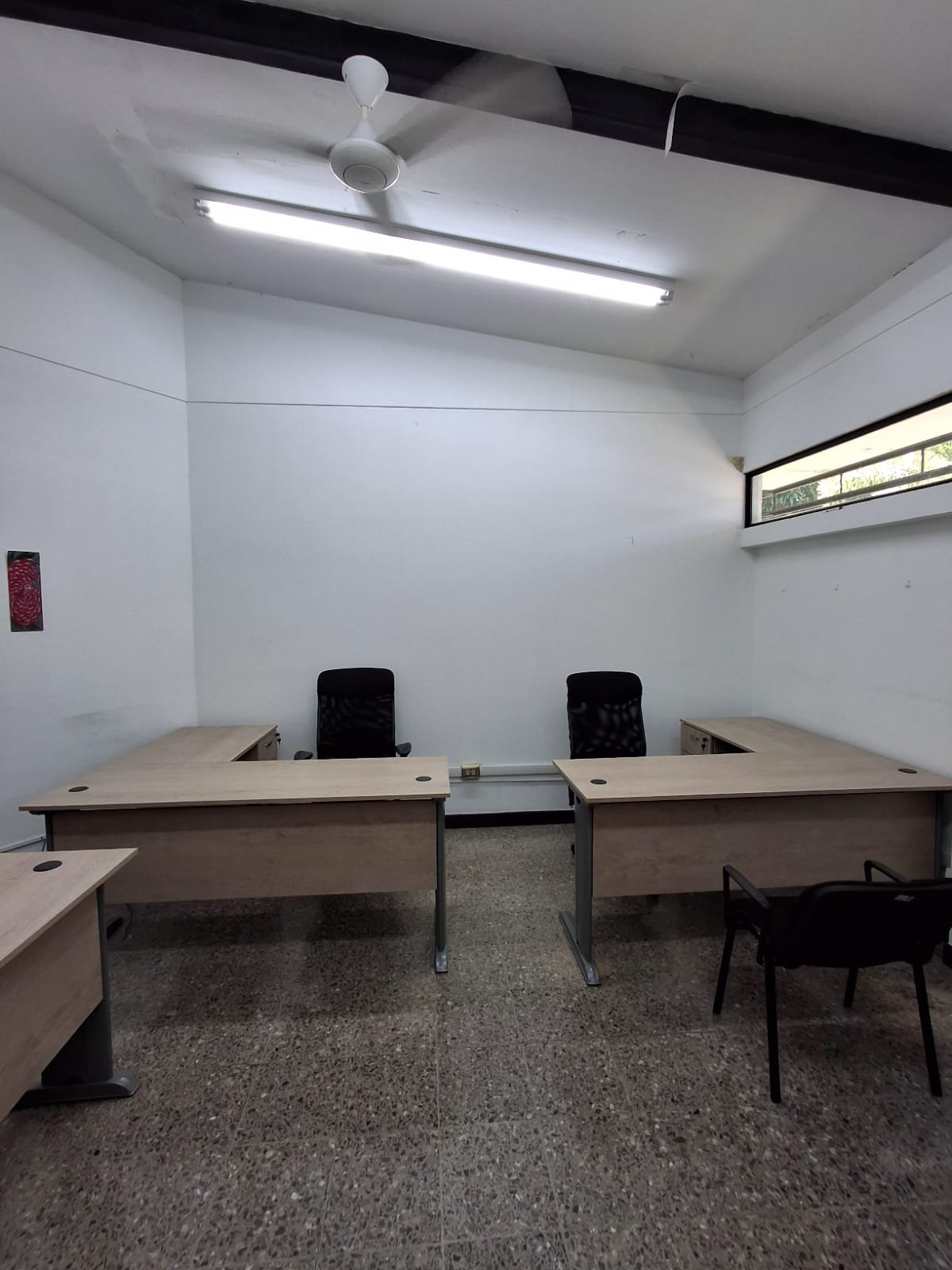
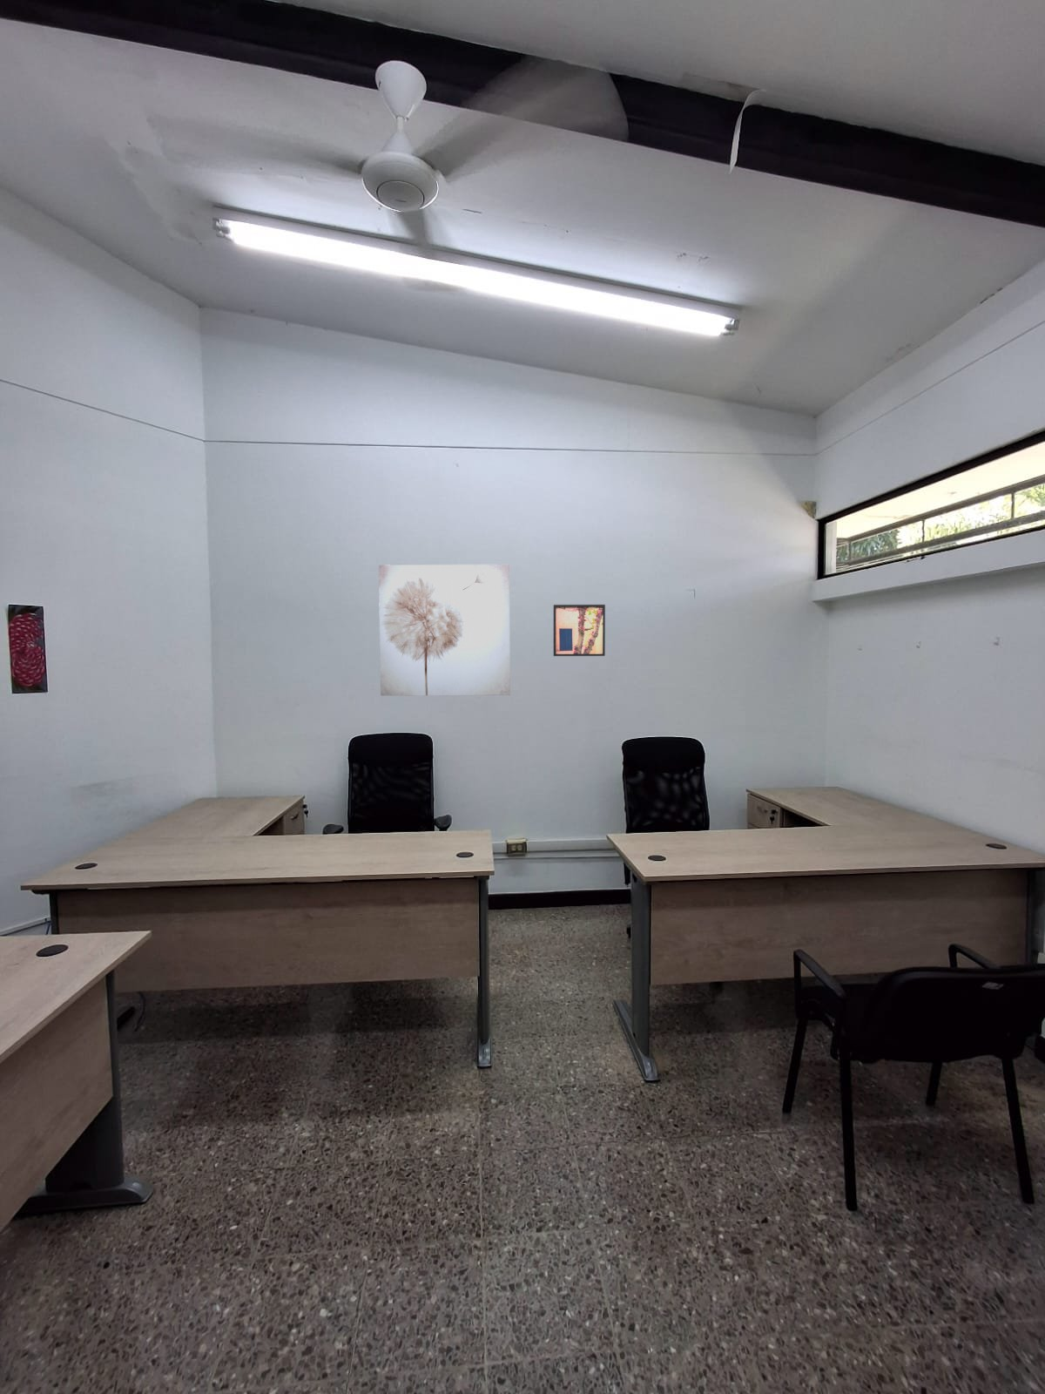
+ wall art [378,564,512,696]
+ wall art [553,604,606,656]
